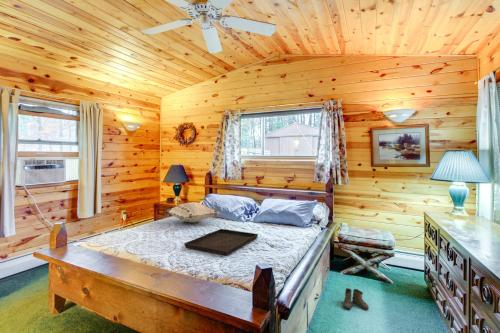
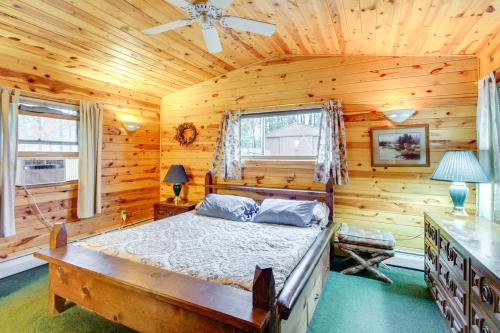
- serving tray [183,228,259,256]
- boots [340,287,370,311]
- decorative pillow [163,201,220,224]
